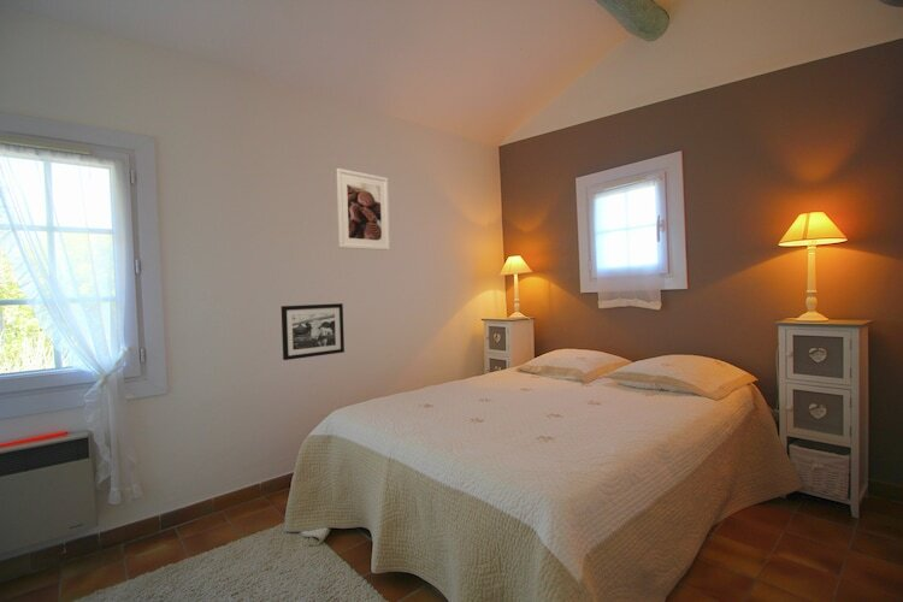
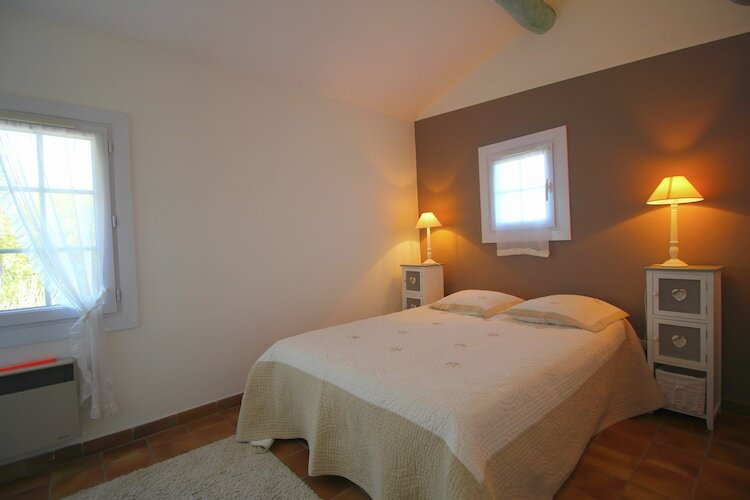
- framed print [335,167,391,252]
- picture frame [281,302,346,361]
